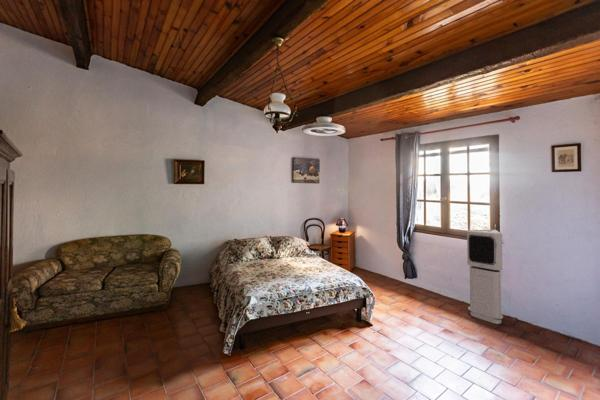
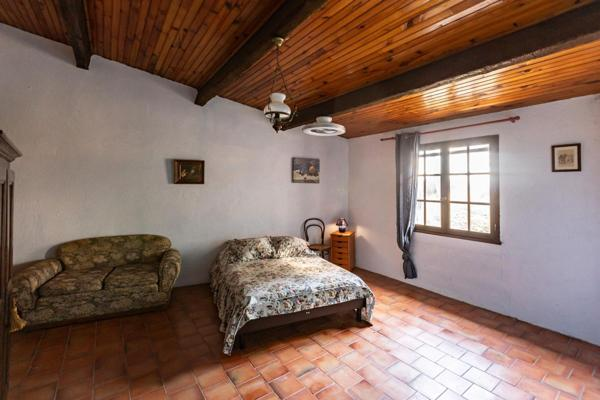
- air purifier [466,229,504,325]
